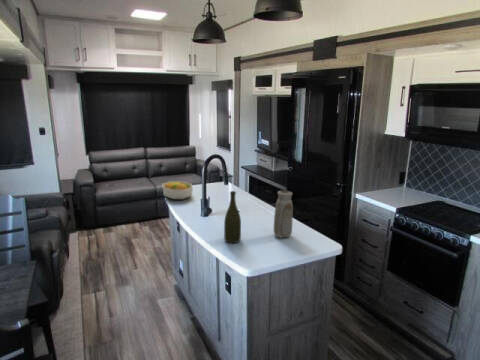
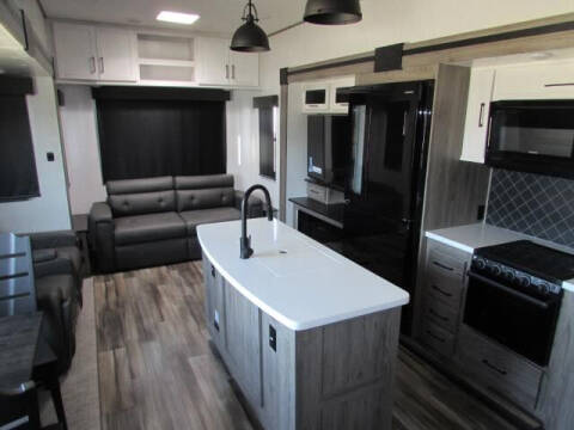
- vase [273,190,294,239]
- bottle [223,190,242,244]
- fruit bowl [161,180,194,200]
